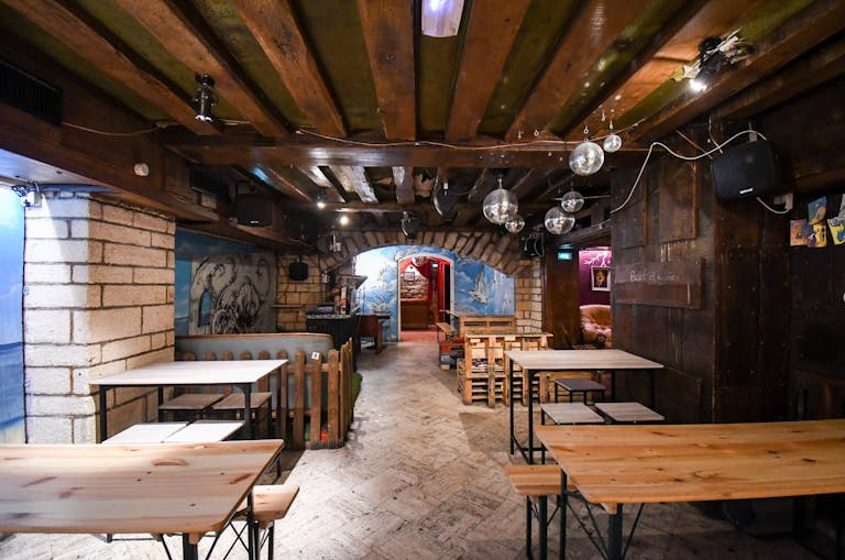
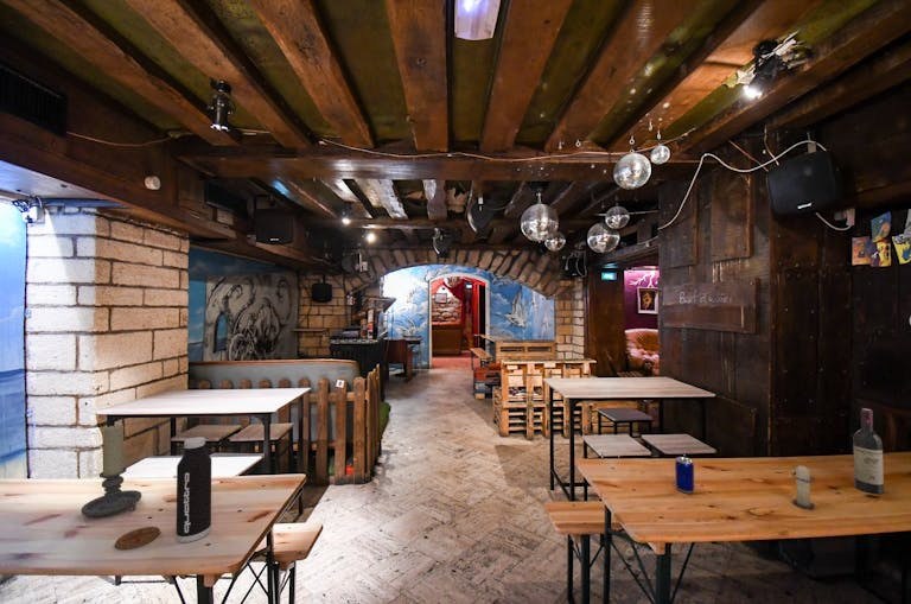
+ coaster [114,526,161,551]
+ candle [790,462,816,510]
+ candle holder [81,424,142,517]
+ water bottle [176,435,212,543]
+ wine bottle [852,408,885,495]
+ beer can [674,456,695,494]
